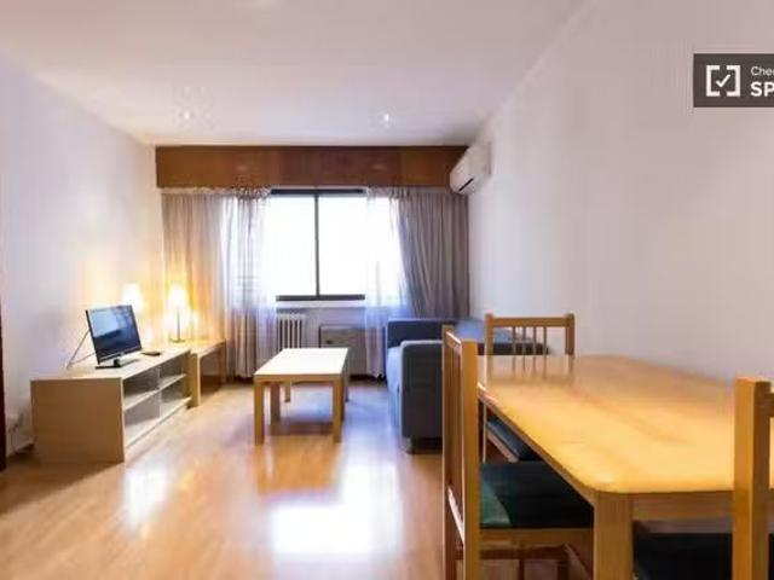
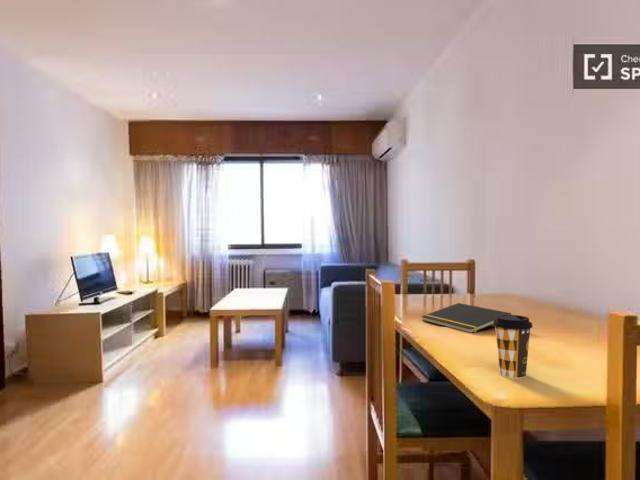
+ notepad [420,302,512,334]
+ coffee cup [492,314,534,379]
